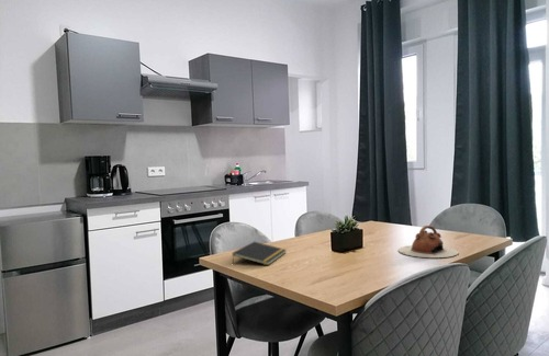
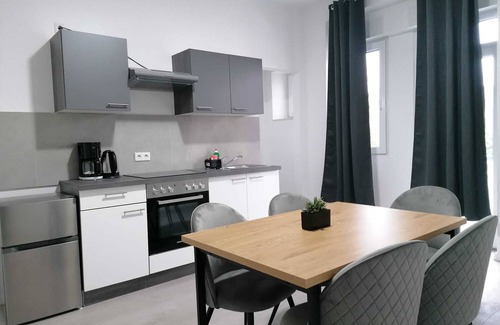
- teapot [397,225,460,259]
- notepad [231,241,288,266]
